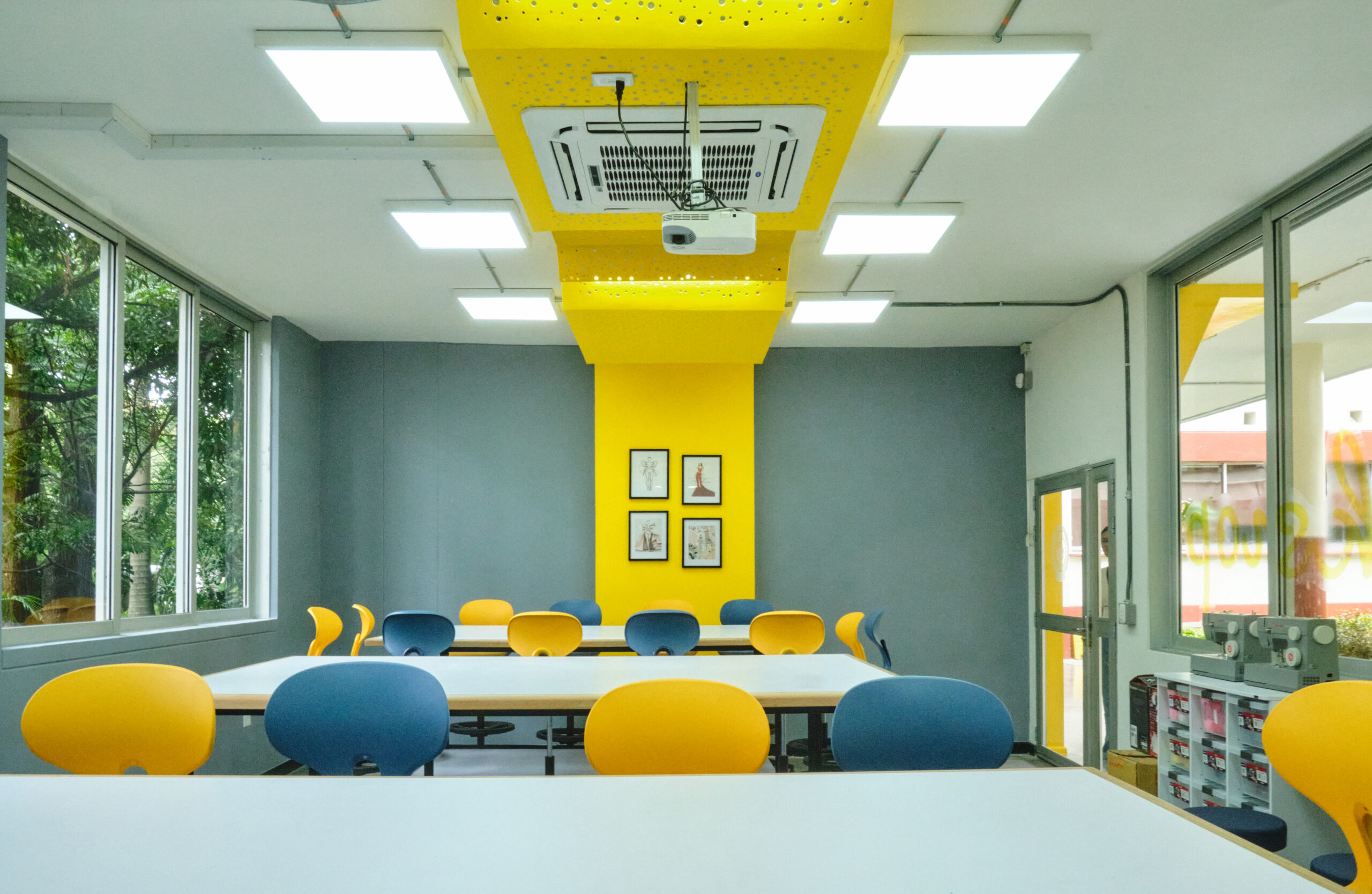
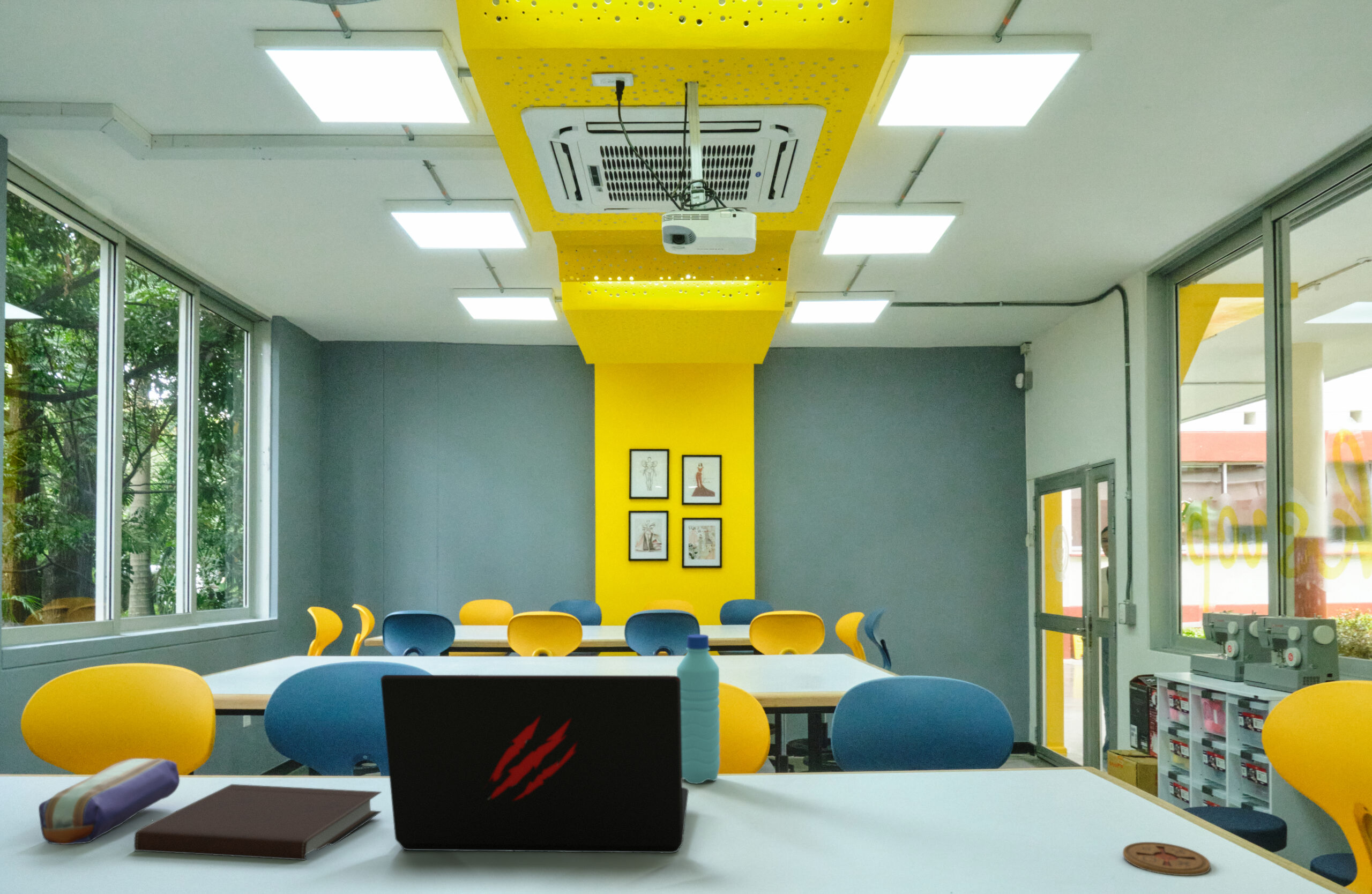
+ pencil case [38,758,180,845]
+ coaster [1122,841,1211,876]
+ notebook [133,784,382,861]
+ laptop [380,674,689,853]
+ water bottle [676,634,720,784]
